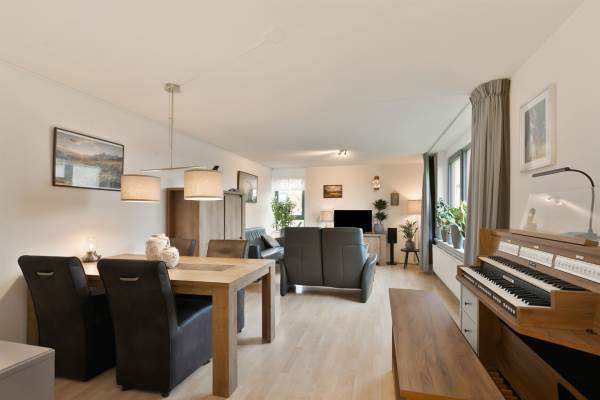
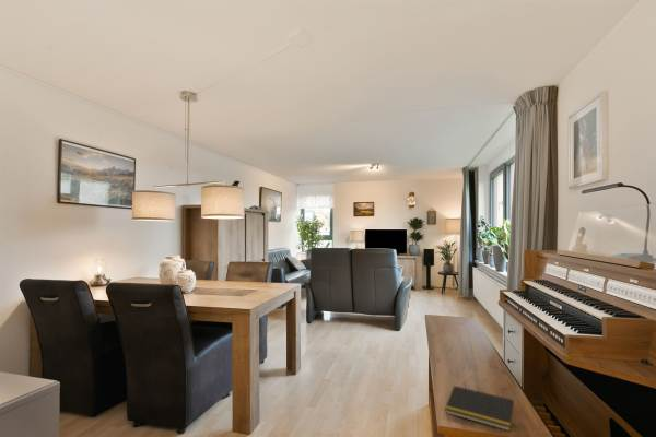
+ notepad [444,385,515,432]
